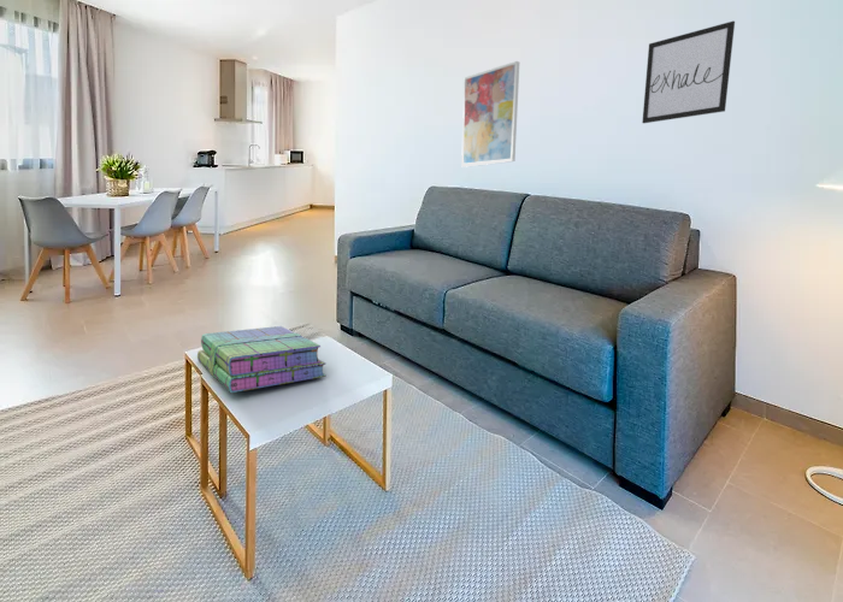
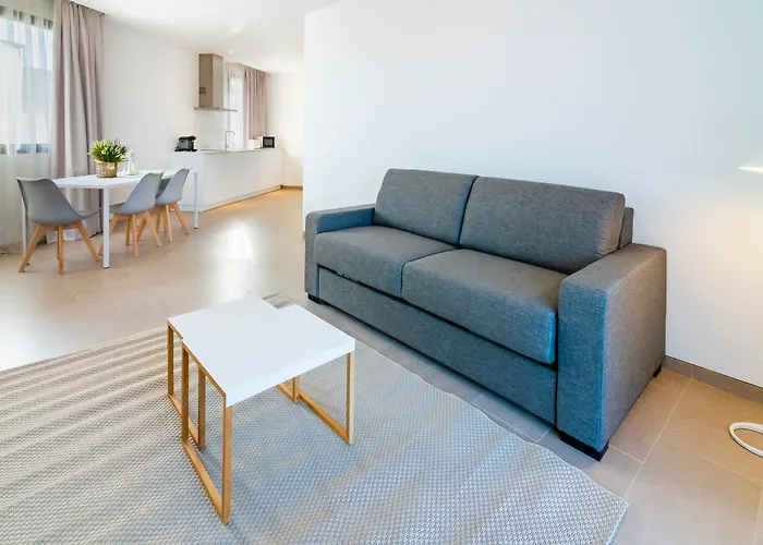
- stack of books [196,325,328,394]
- wall art [641,20,736,124]
- wall art [460,60,520,169]
